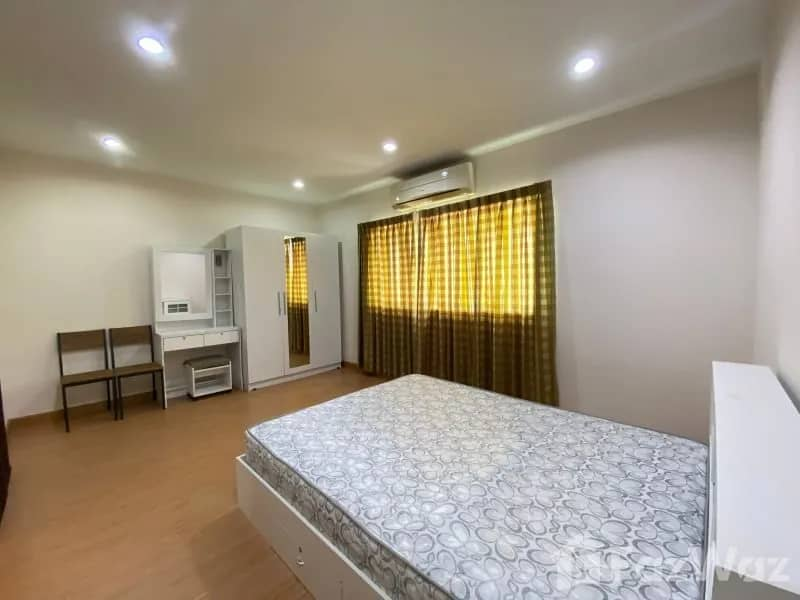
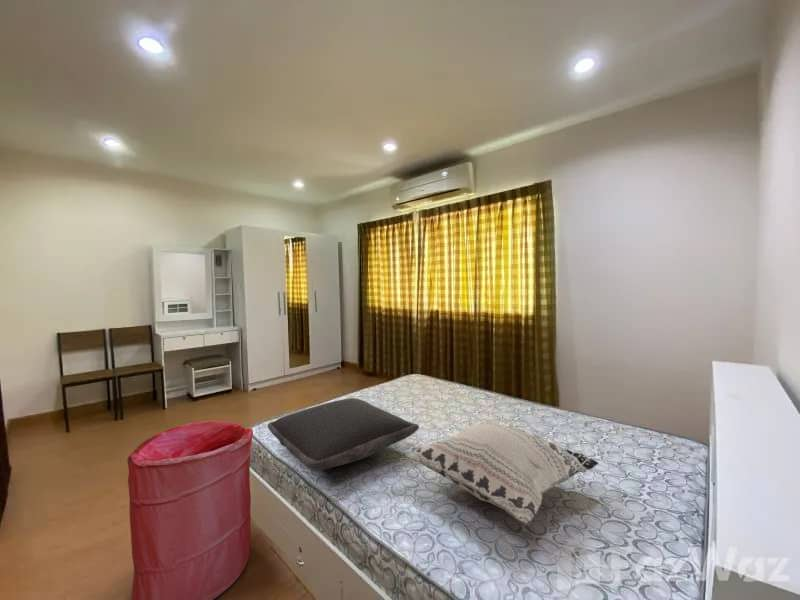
+ pillow [267,397,420,473]
+ decorative pillow [406,419,600,527]
+ laundry hamper [126,420,254,600]
